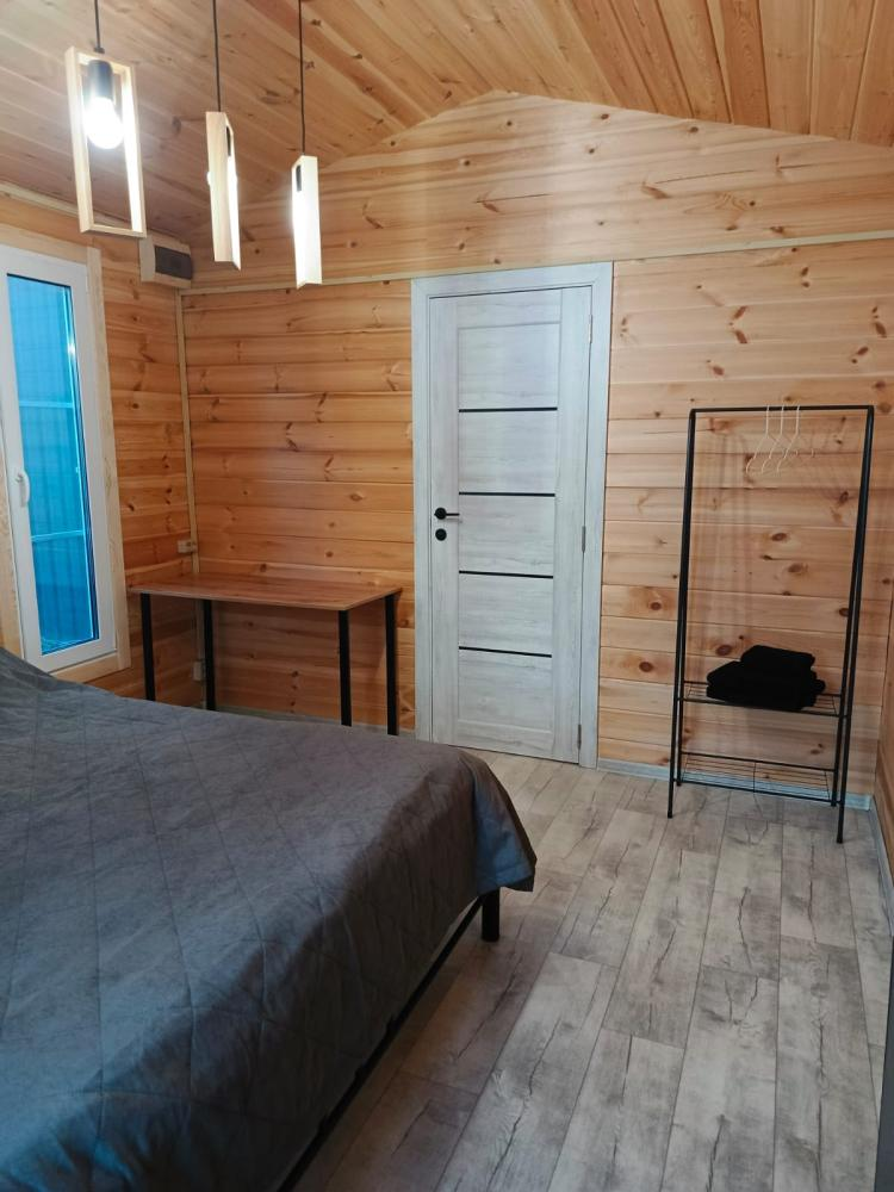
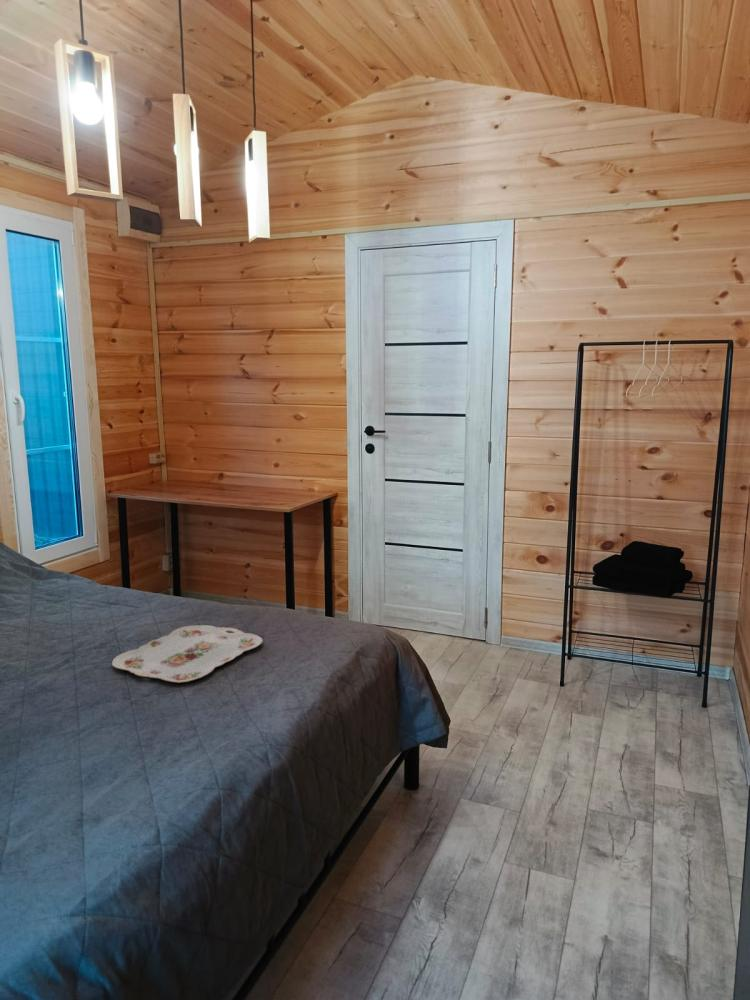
+ serving tray [111,624,264,684]
